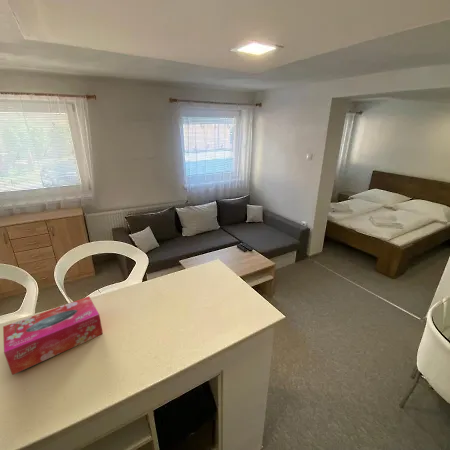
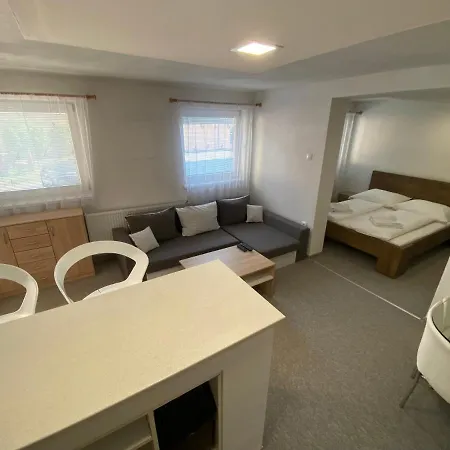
- tissue box [2,295,104,376]
